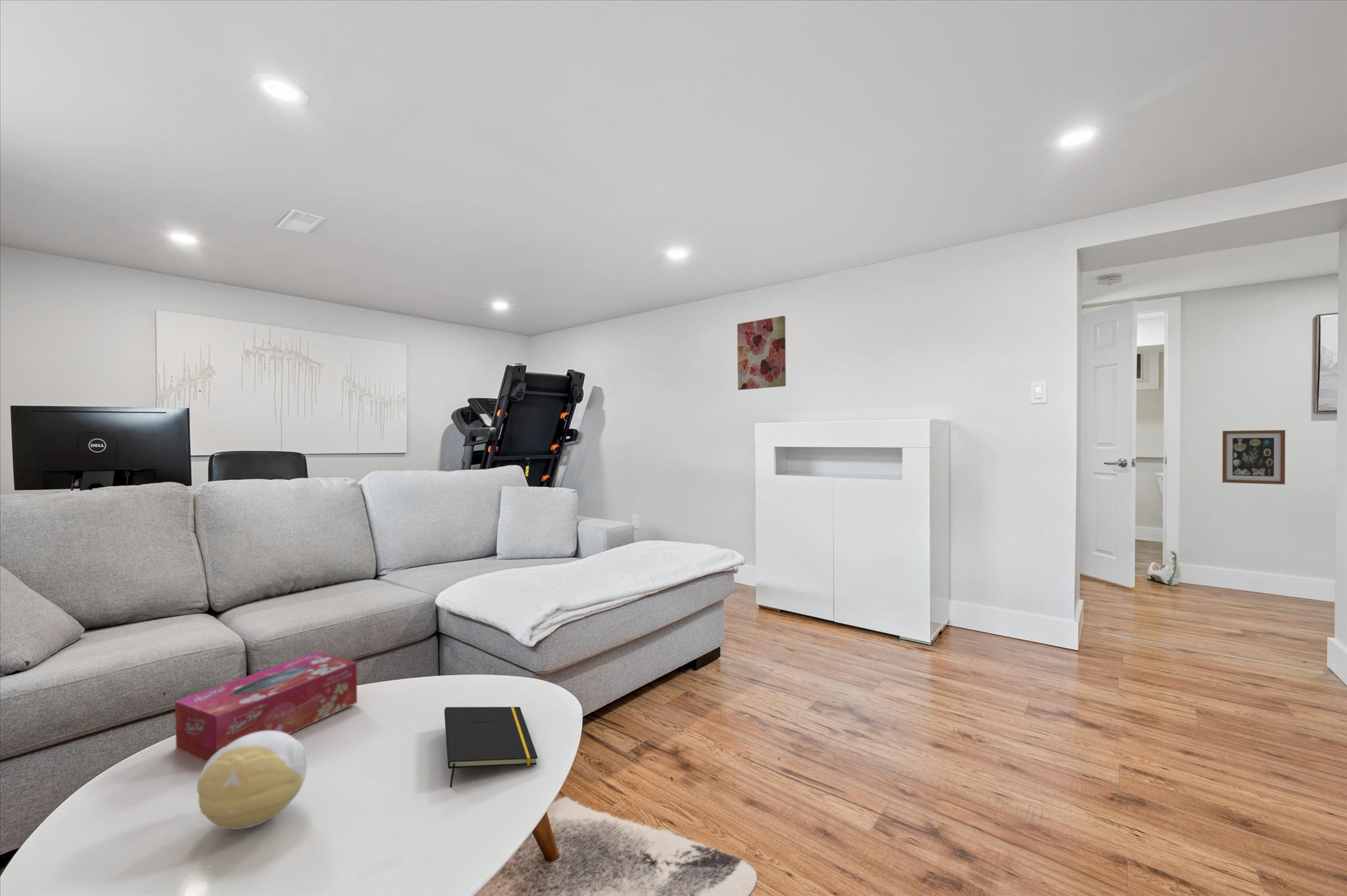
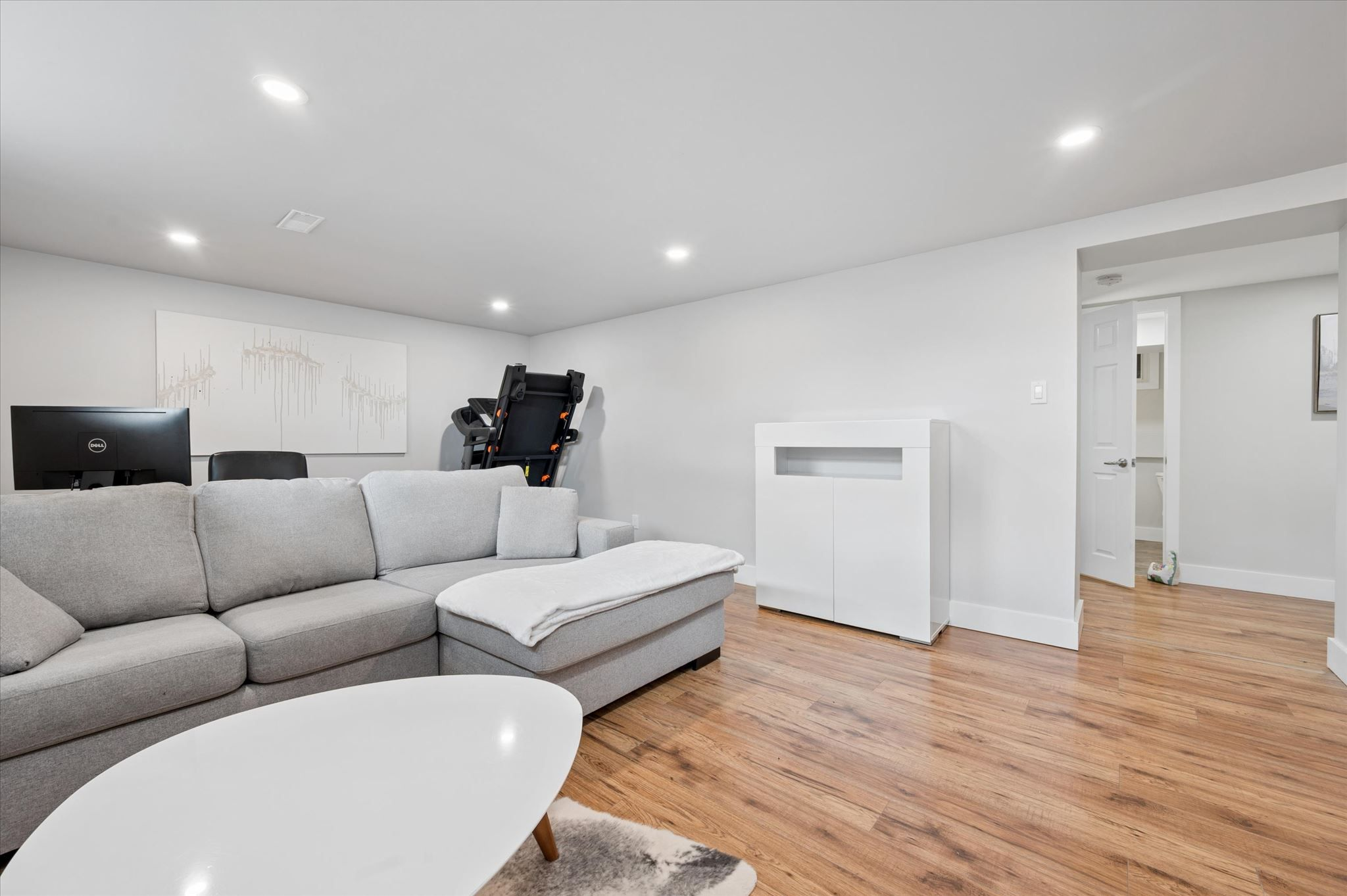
- notepad [444,706,538,788]
- wall art [1222,429,1286,485]
- wall art [737,316,787,390]
- tissue box [174,651,358,763]
- decorative ball [197,730,308,830]
